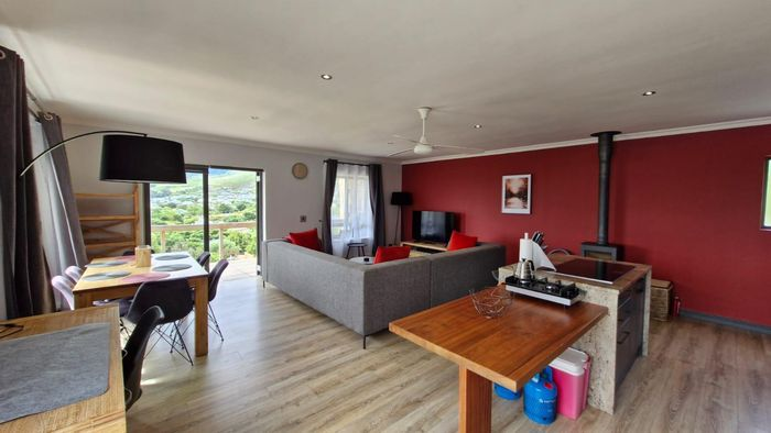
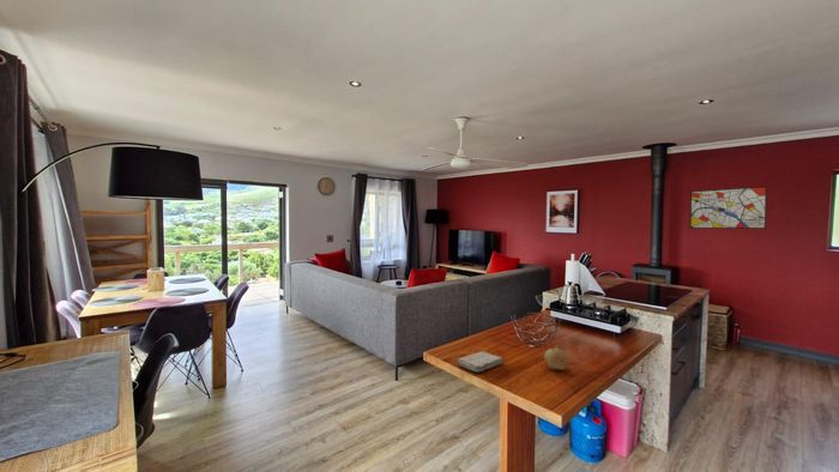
+ wall art [688,186,768,230]
+ fruit [543,344,571,371]
+ washcloth [457,351,505,373]
